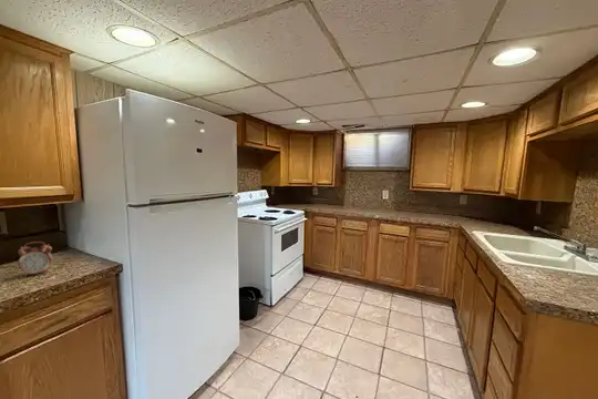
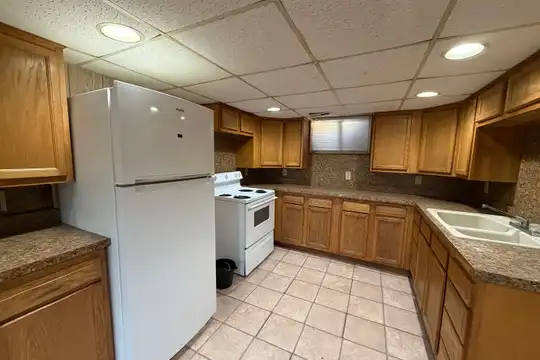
- alarm clock [17,241,53,277]
